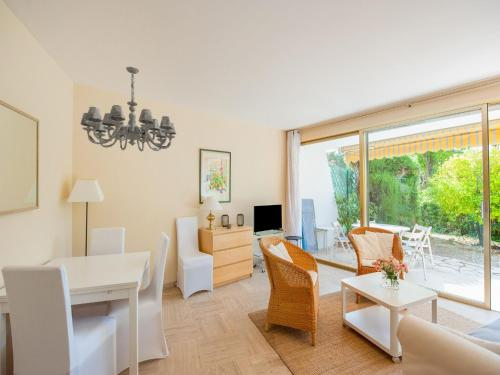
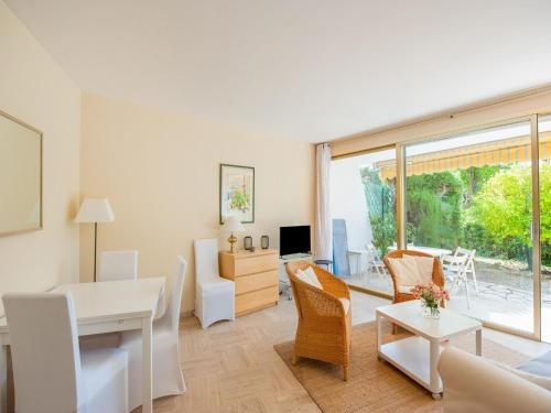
- chandelier [80,66,177,152]
